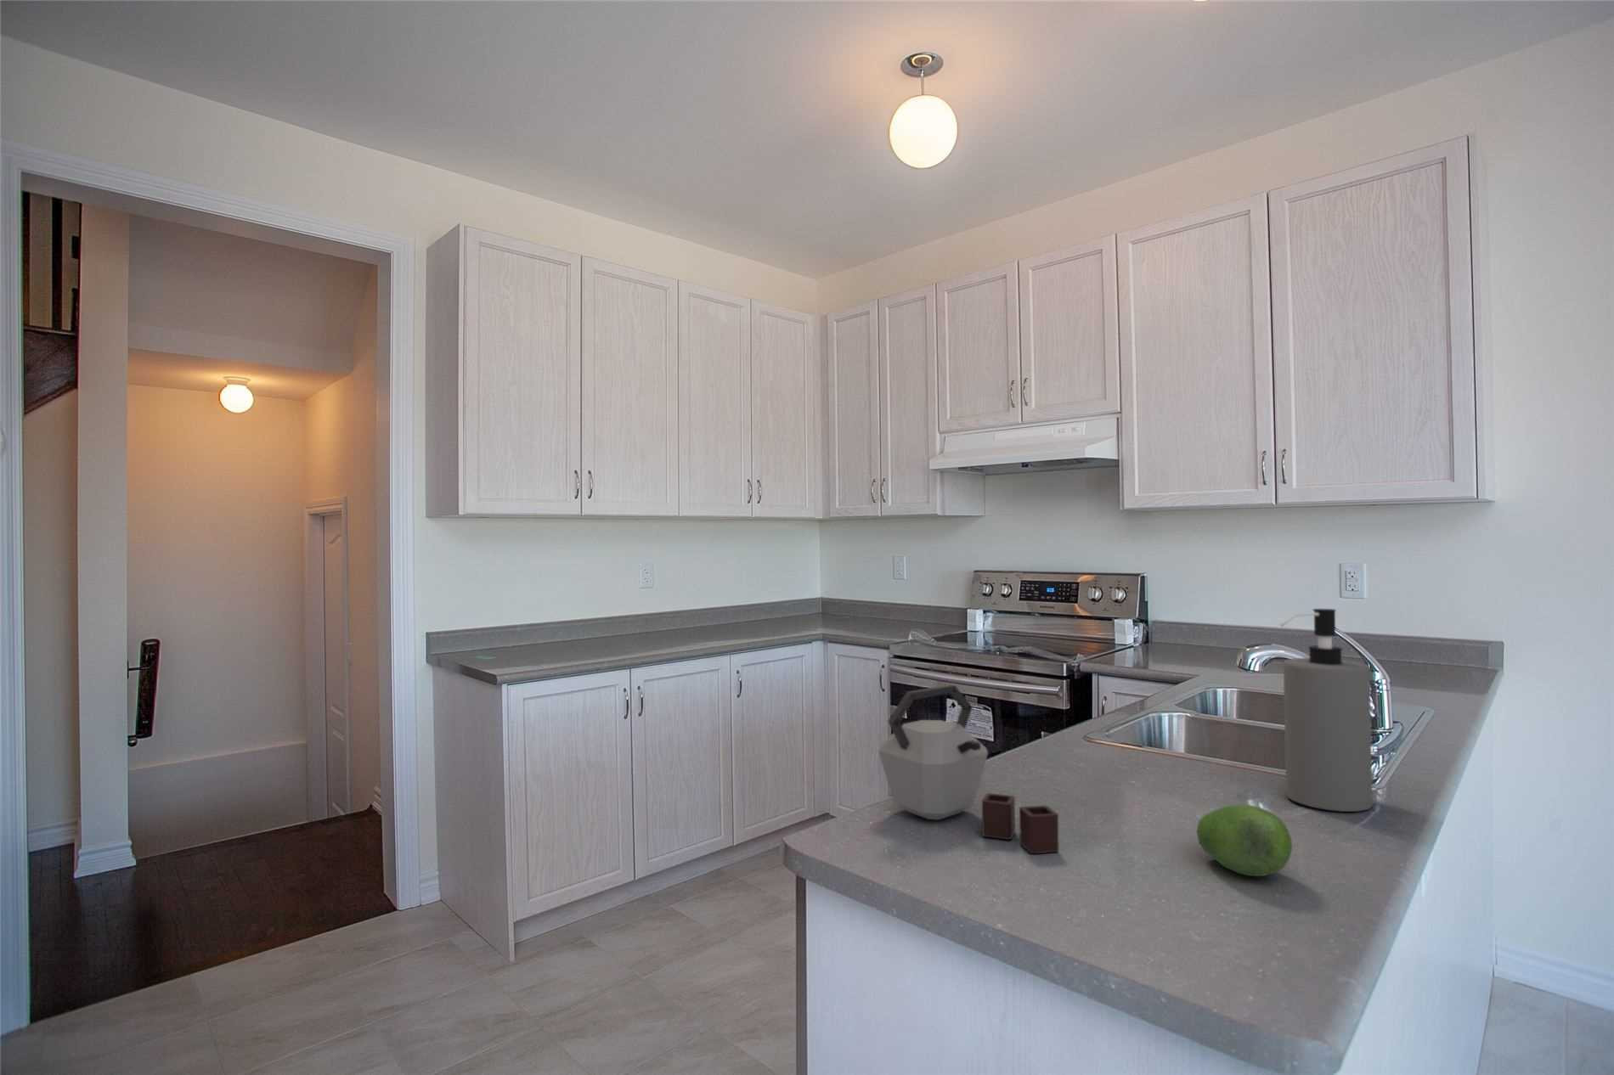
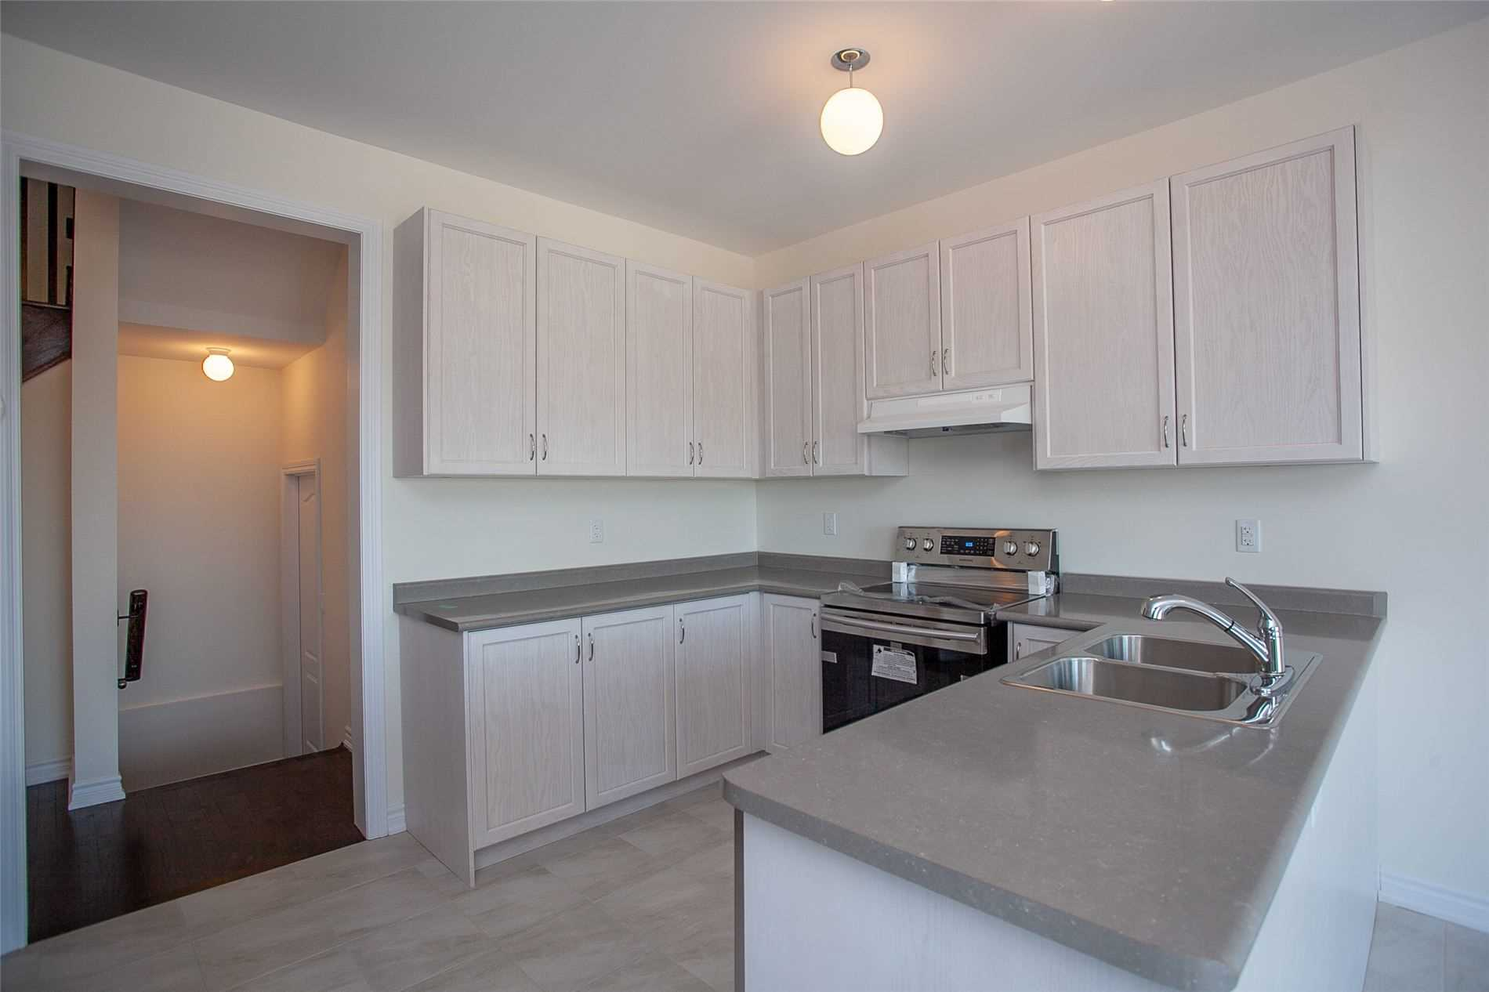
- fruit [1196,804,1292,878]
- soap dispenser [1279,608,1374,812]
- kettle [877,684,1060,854]
